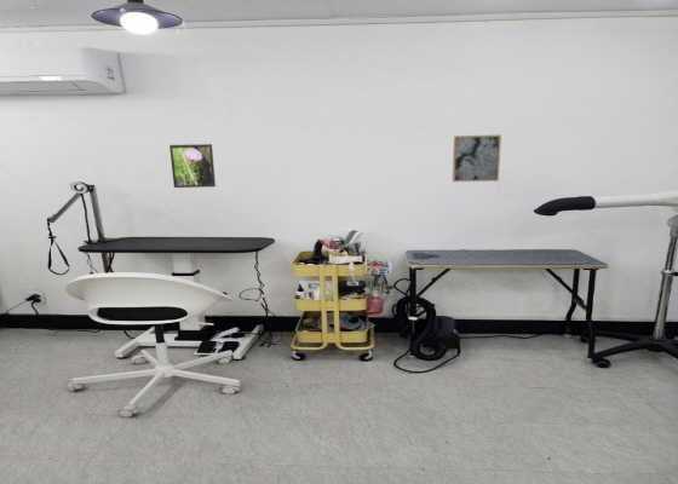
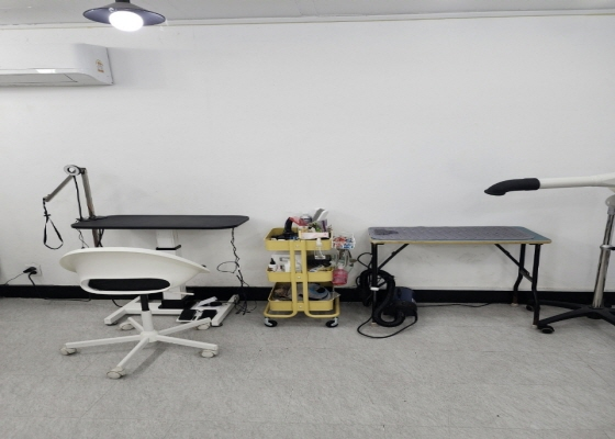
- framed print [168,143,217,189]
- wall art [452,133,502,183]
